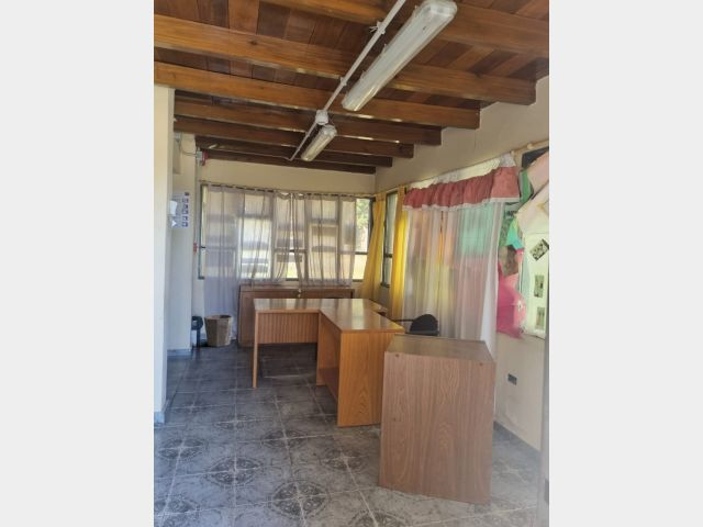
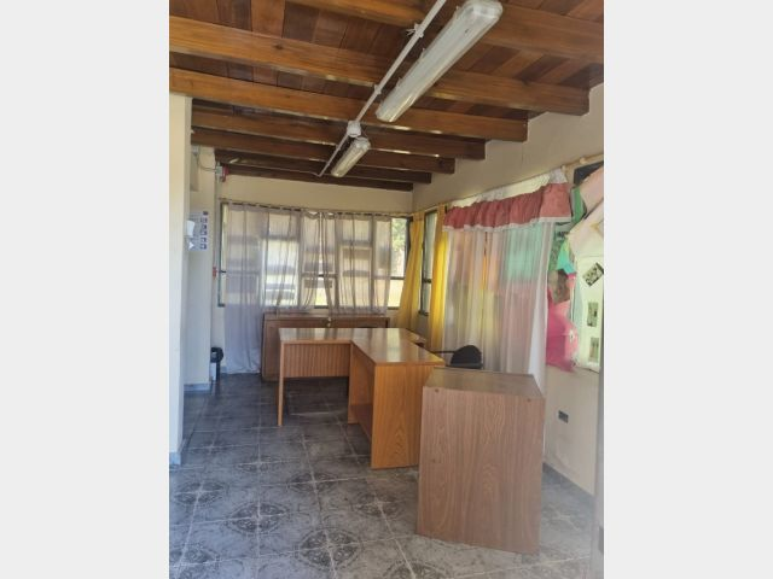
- waste bin [203,313,235,348]
